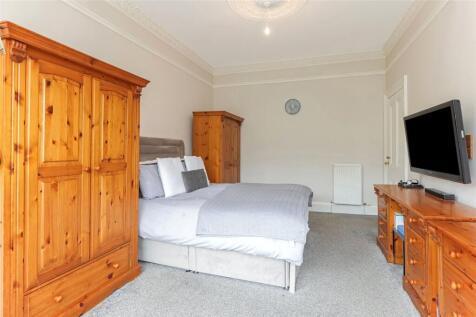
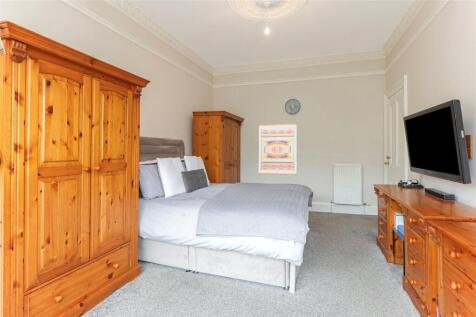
+ wall art [258,122,298,176]
